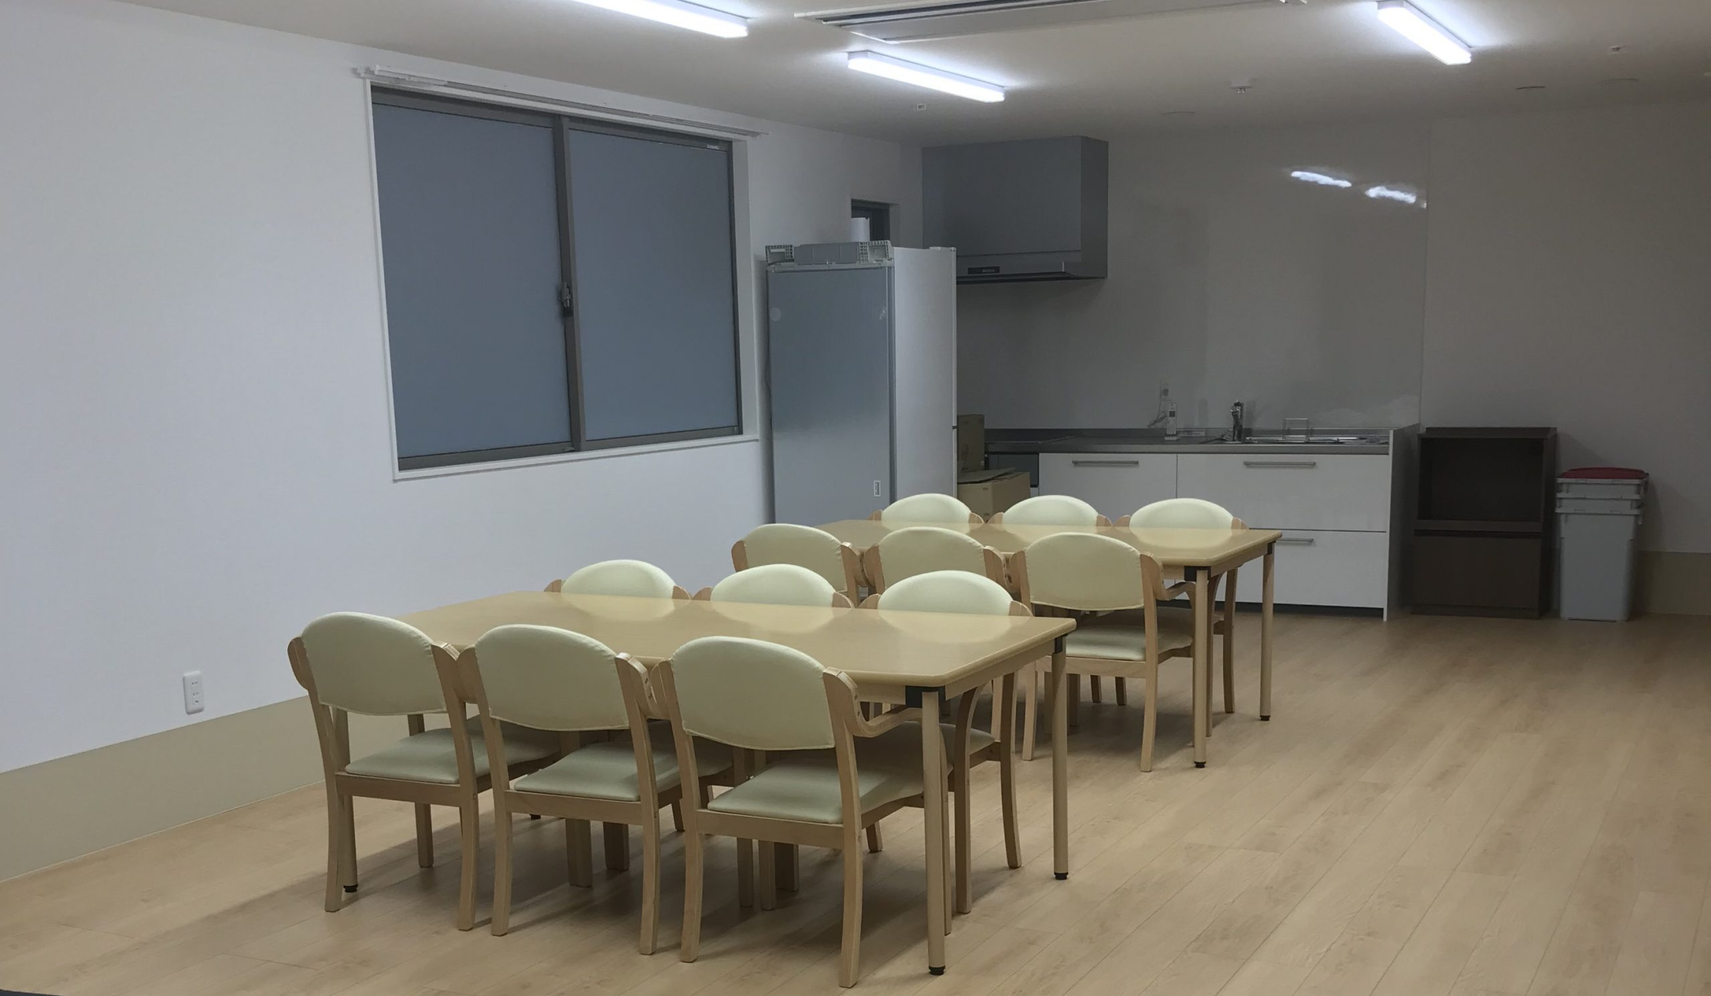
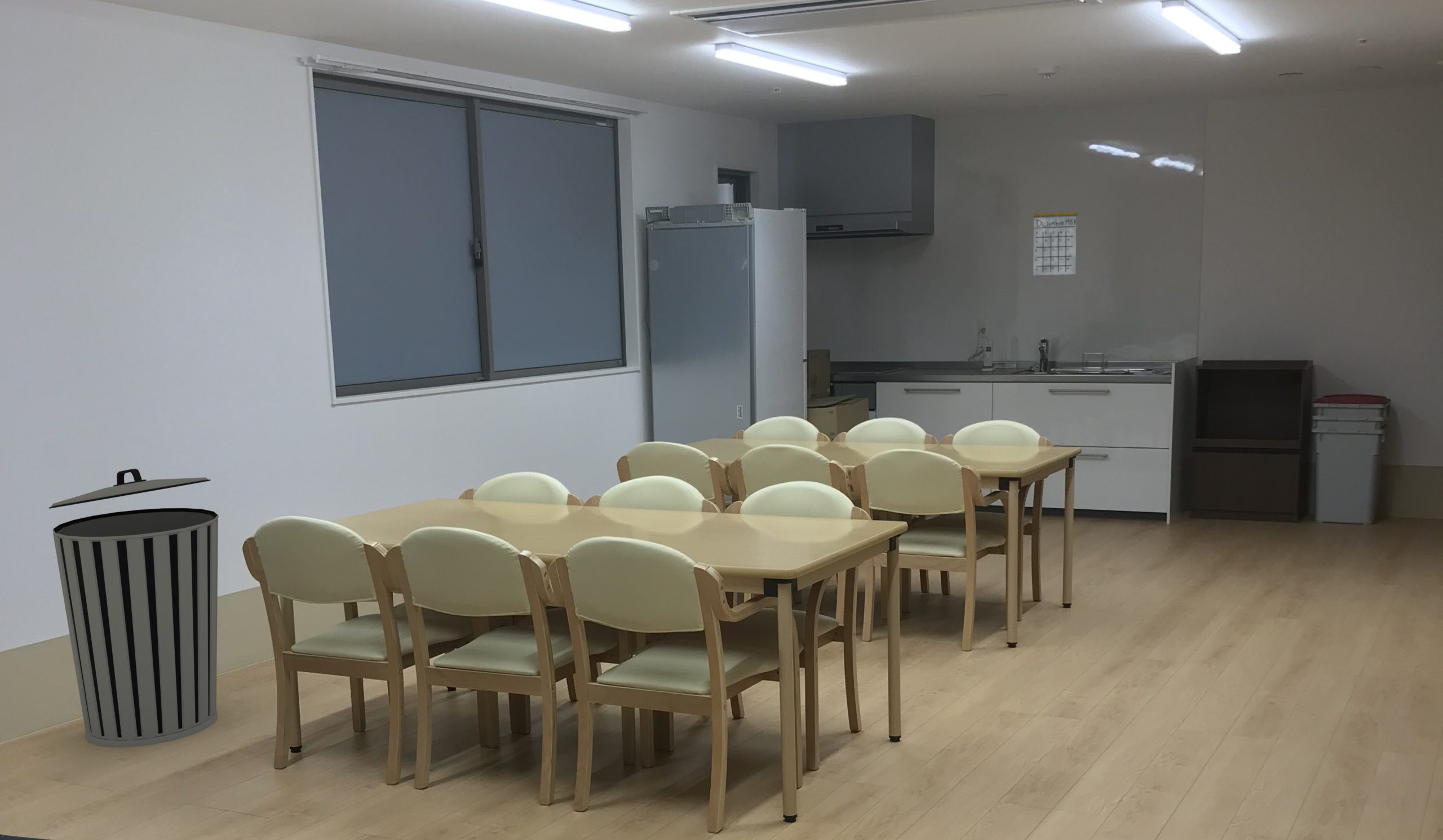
+ calendar [1033,198,1078,275]
+ trash can [48,468,219,748]
